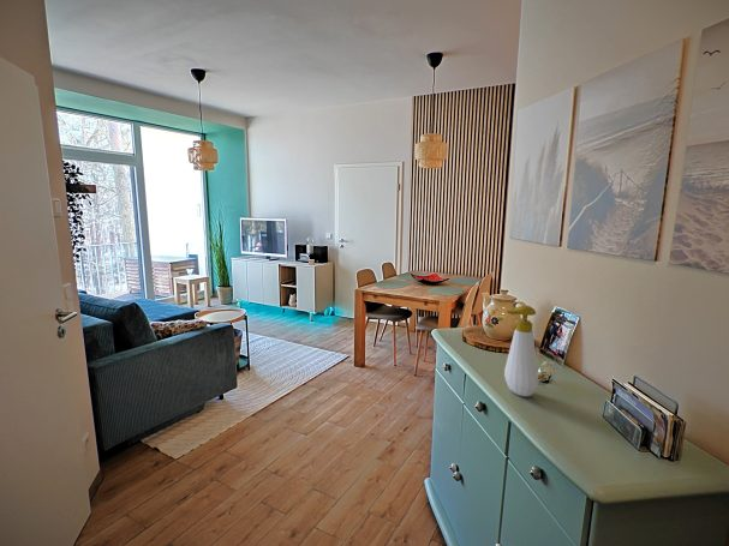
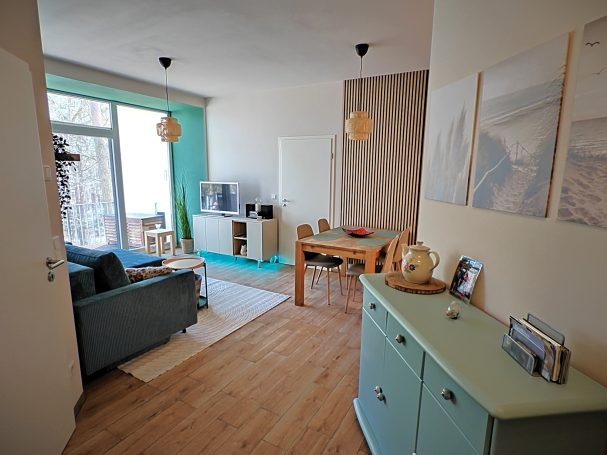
- soap bottle [503,304,539,397]
